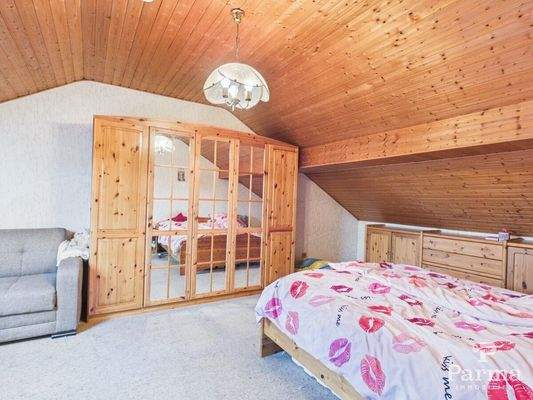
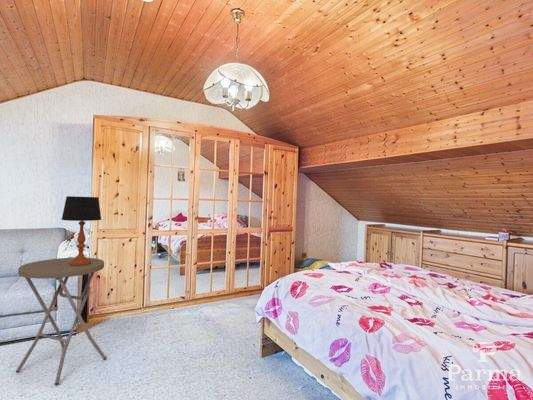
+ side table [15,257,107,386]
+ table lamp [60,195,103,266]
